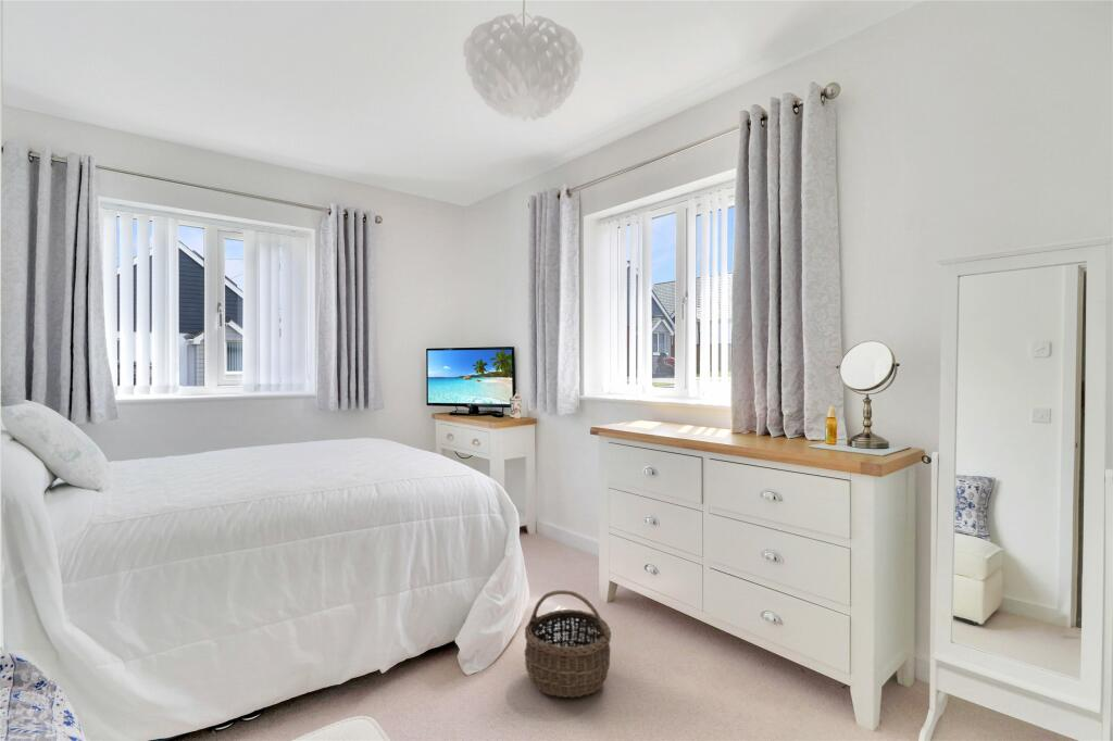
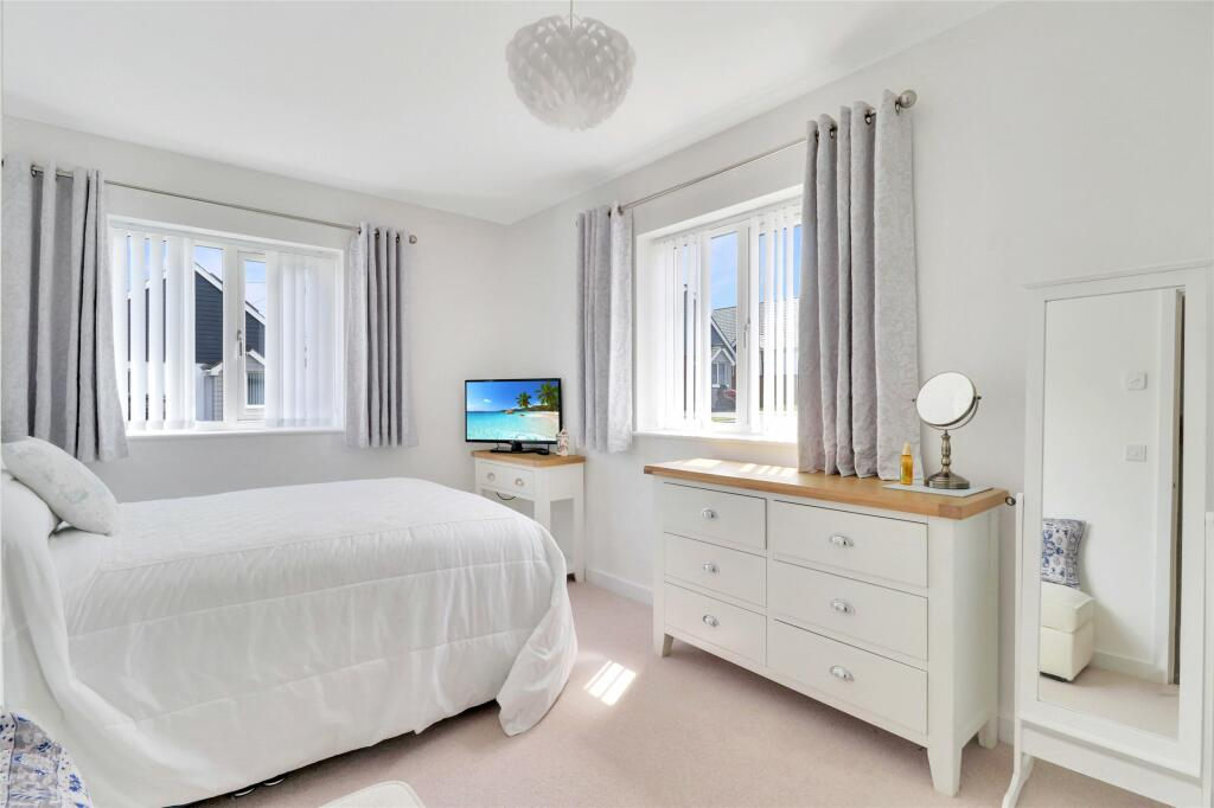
- wicker basket [524,589,612,699]
